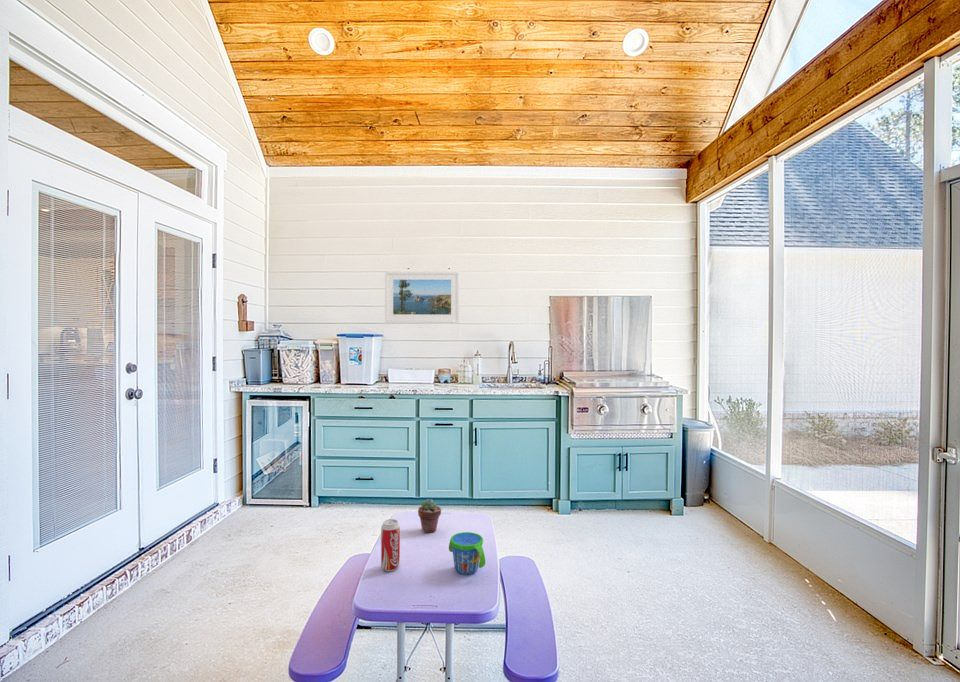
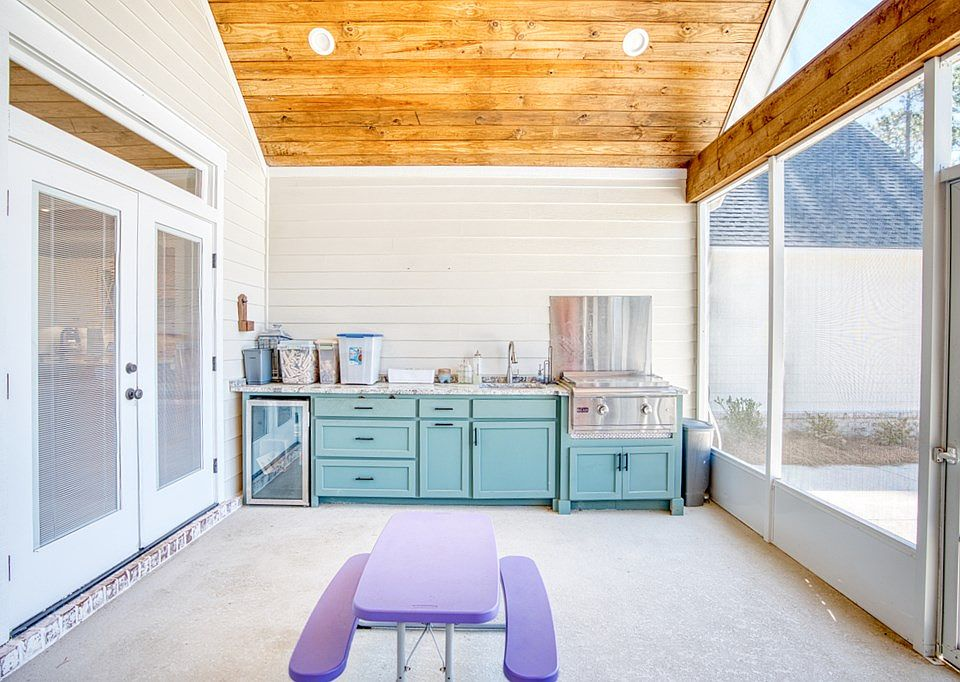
- snack cup [448,531,486,575]
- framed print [384,270,461,324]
- potted succulent [417,498,442,534]
- beverage can [380,518,401,572]
